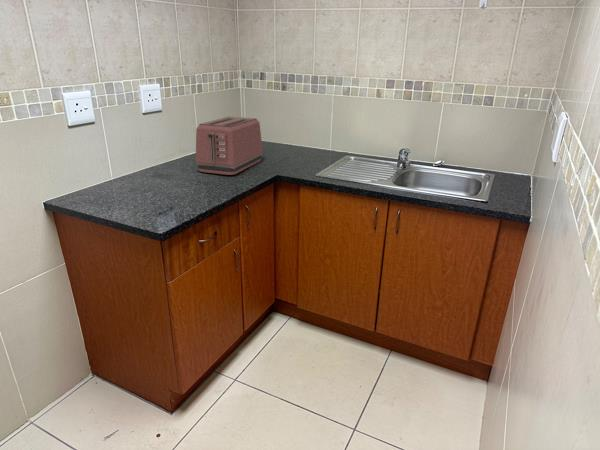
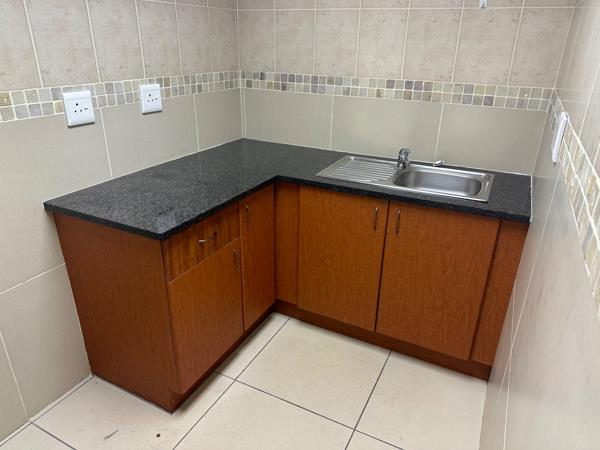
- toaster [195,116,264,176]
